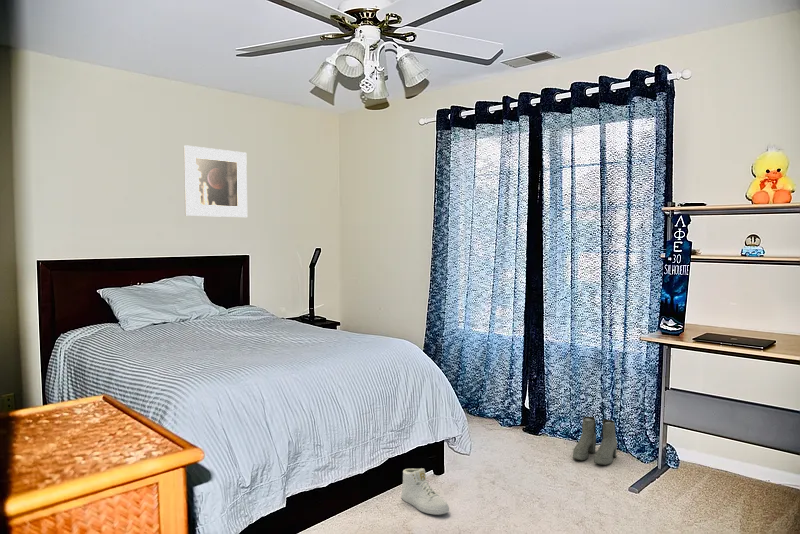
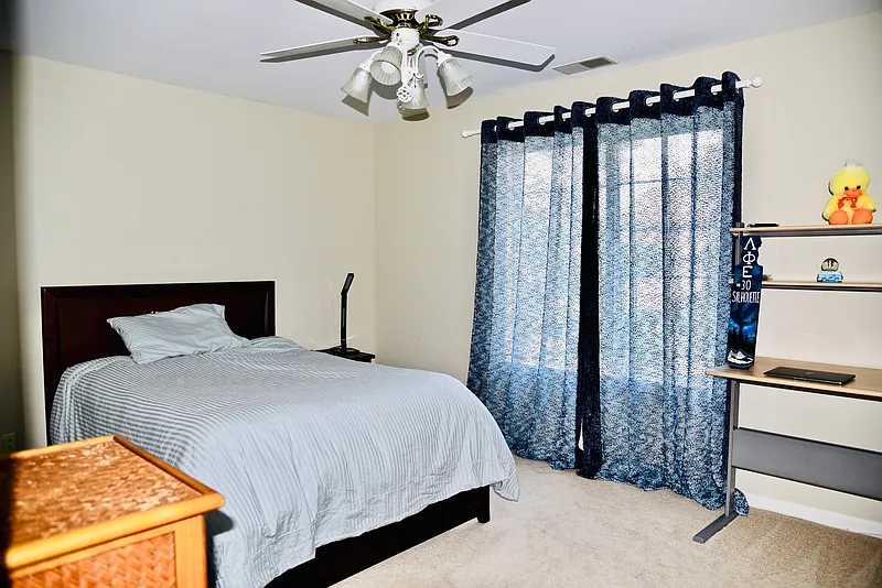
- boots [572,416,618,466]
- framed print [183,144,248,218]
- sneaker [400,467,450,516]
